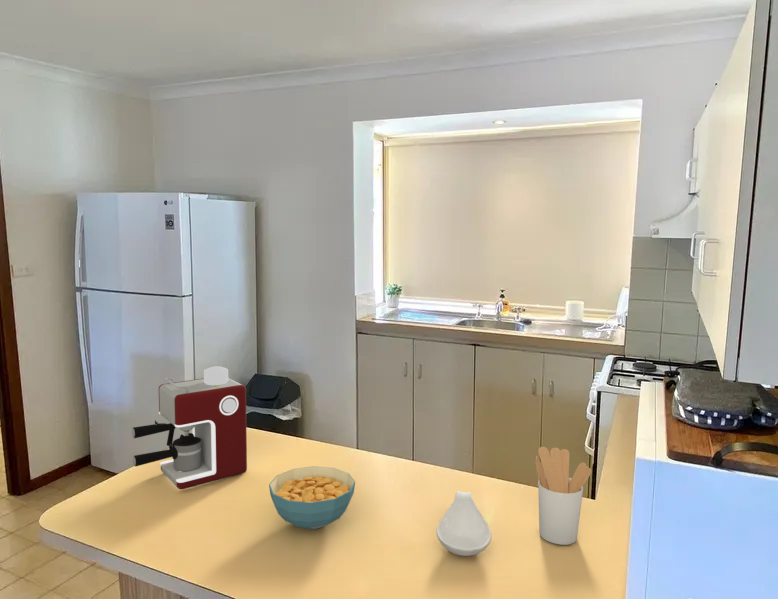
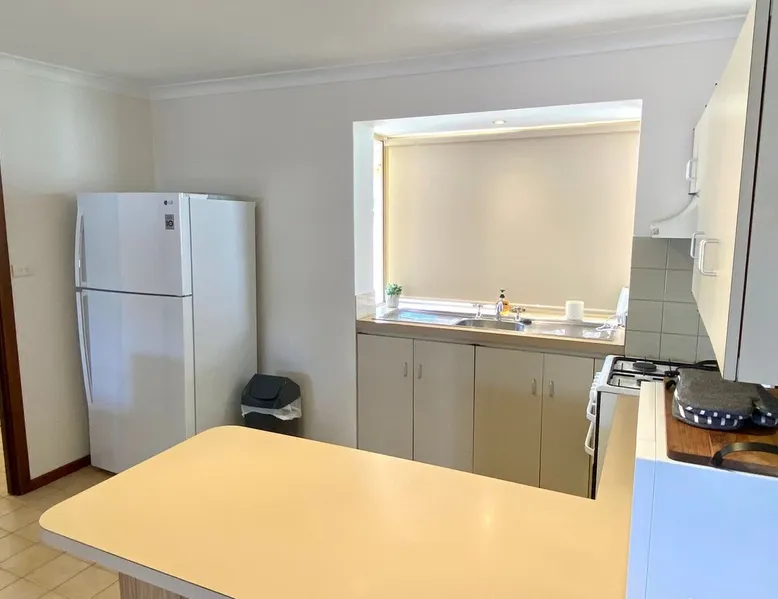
- utensil holder [535,446,592,546]
- spoon rest [435,490,492,557]
- cereal bowl [268,465,356,530]
- coffee maker [131,365,248,490]
